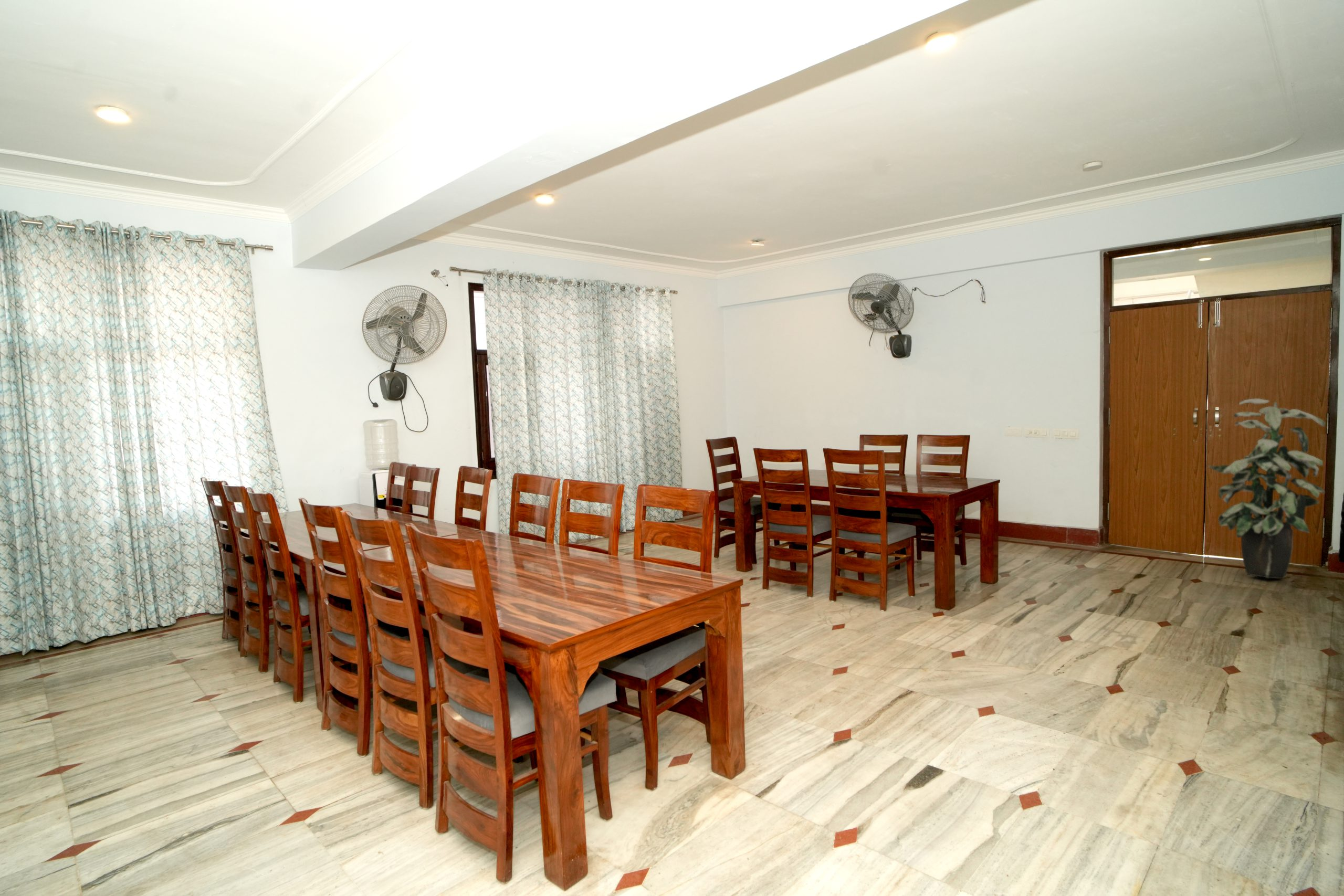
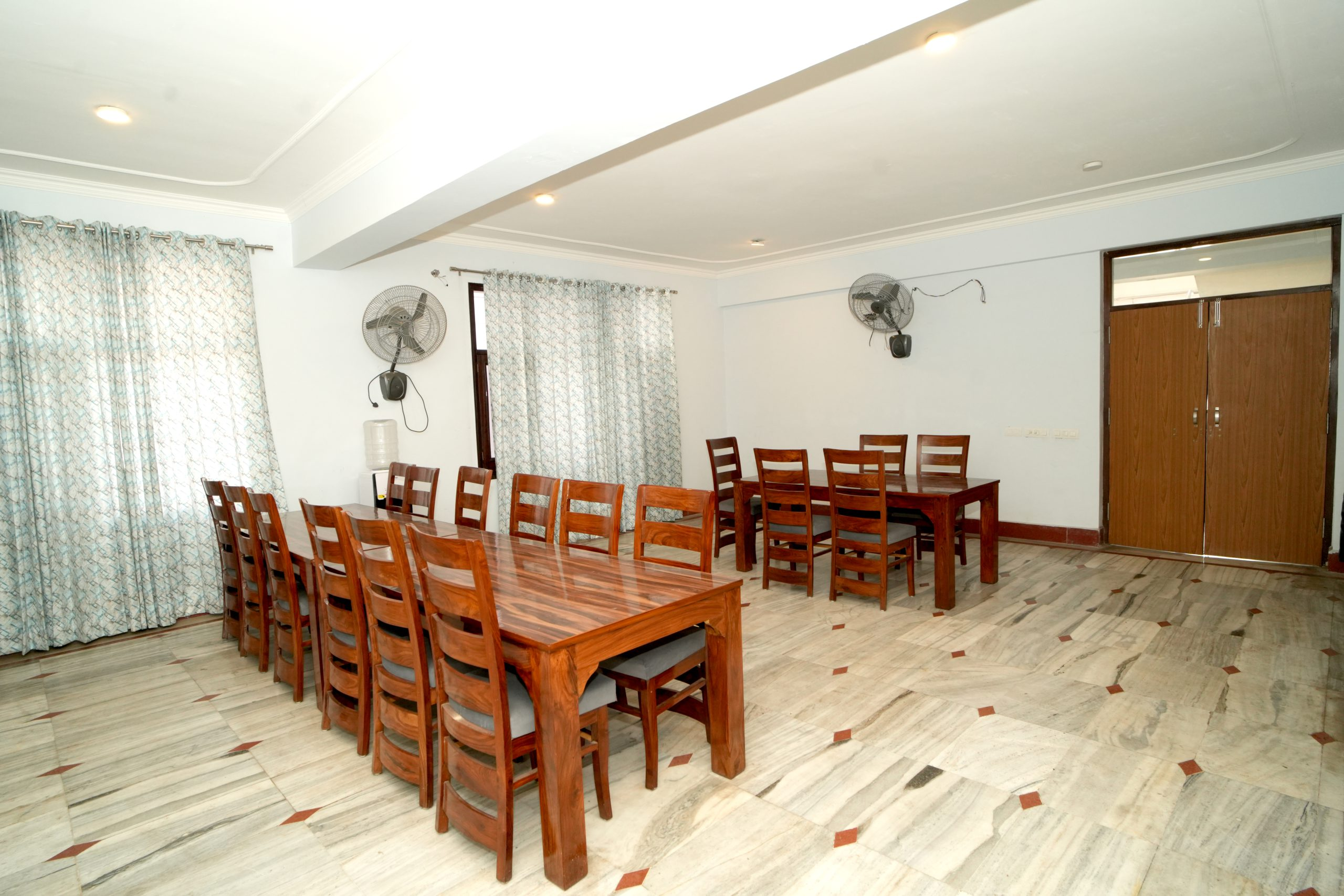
- indoor plant [1207,398,1326,579]
